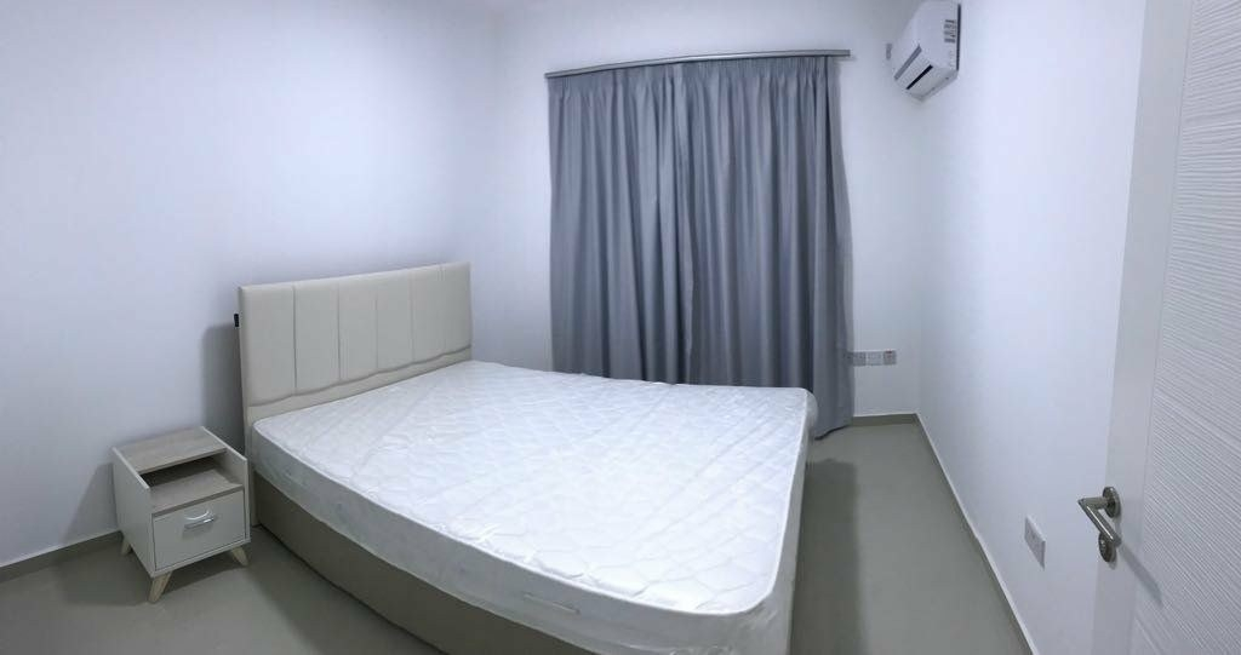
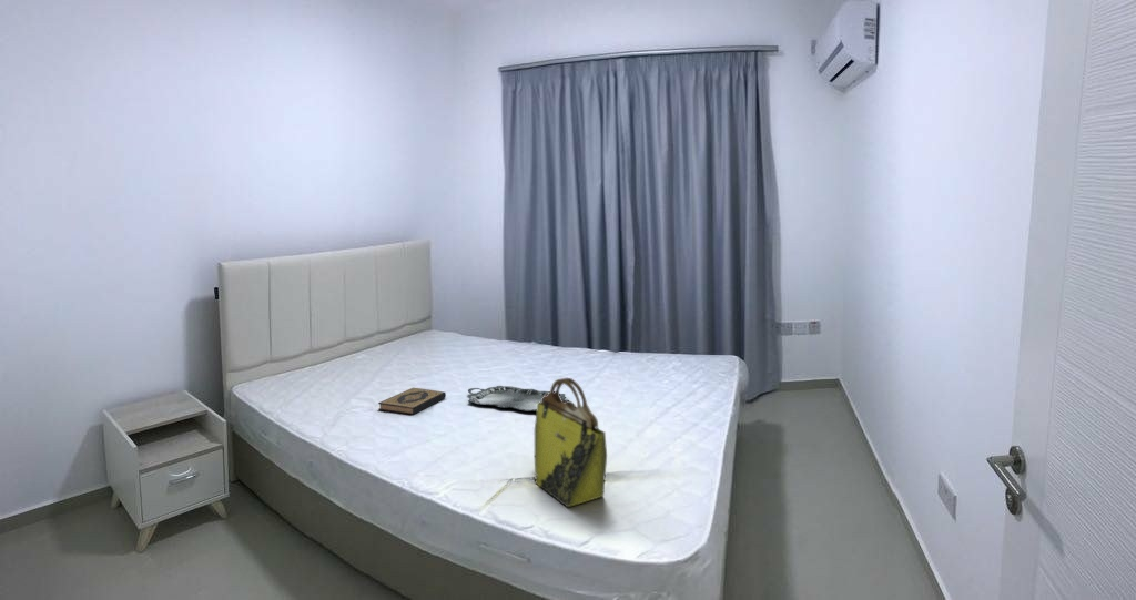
+ hardback book [377,387,447,416]
+ serving tray [467,385,570,413]
+ tote bag [534,377,608,508]
